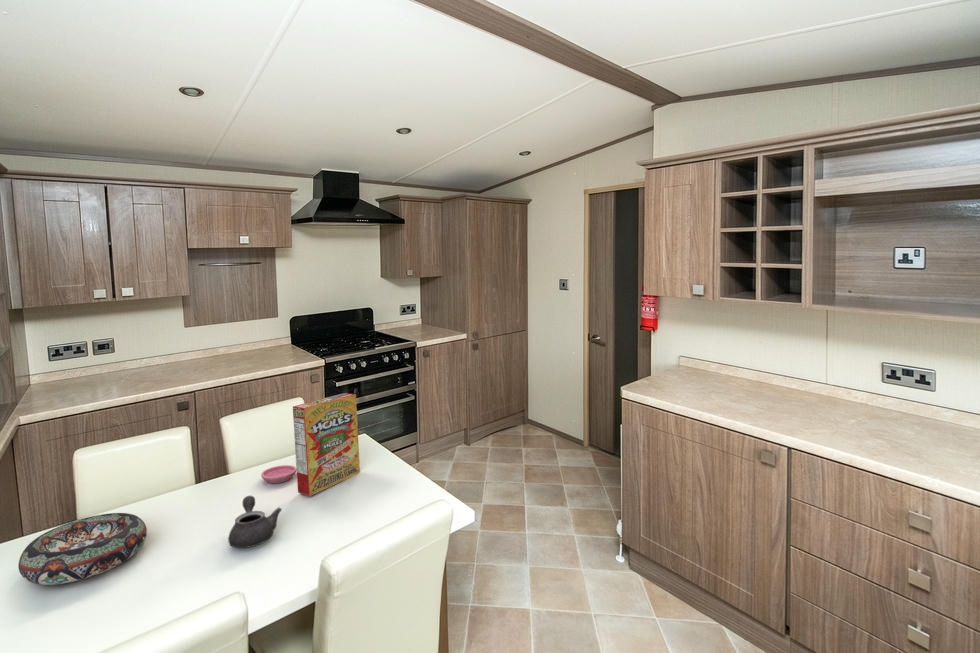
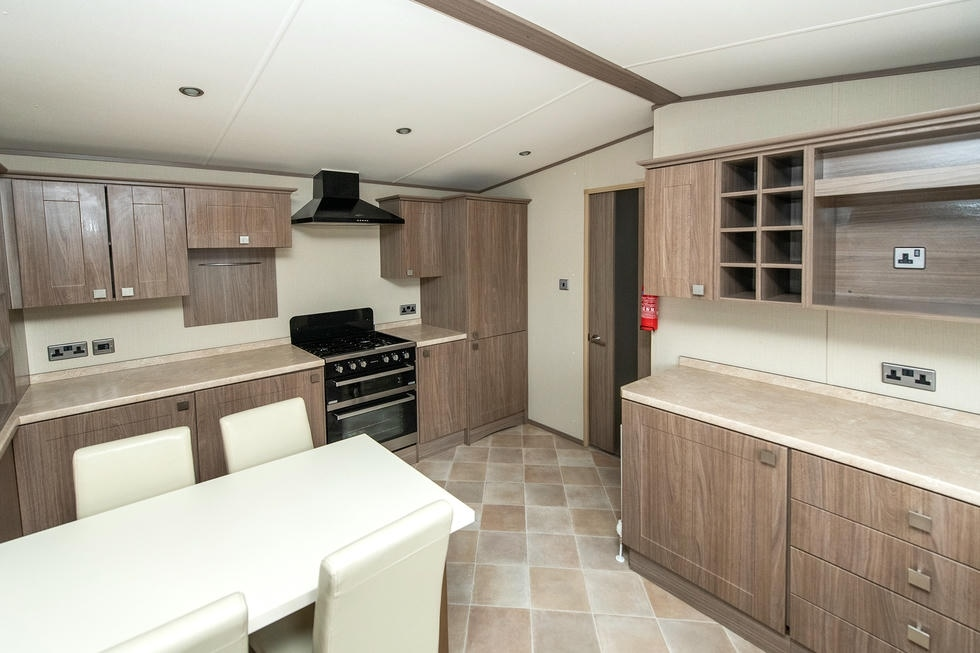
- saucer [260,464,297,484]
- cereal box [292,392,361,497]
- decorative bowl [17,512,148,586]
- teapot [227,495,283,549]
